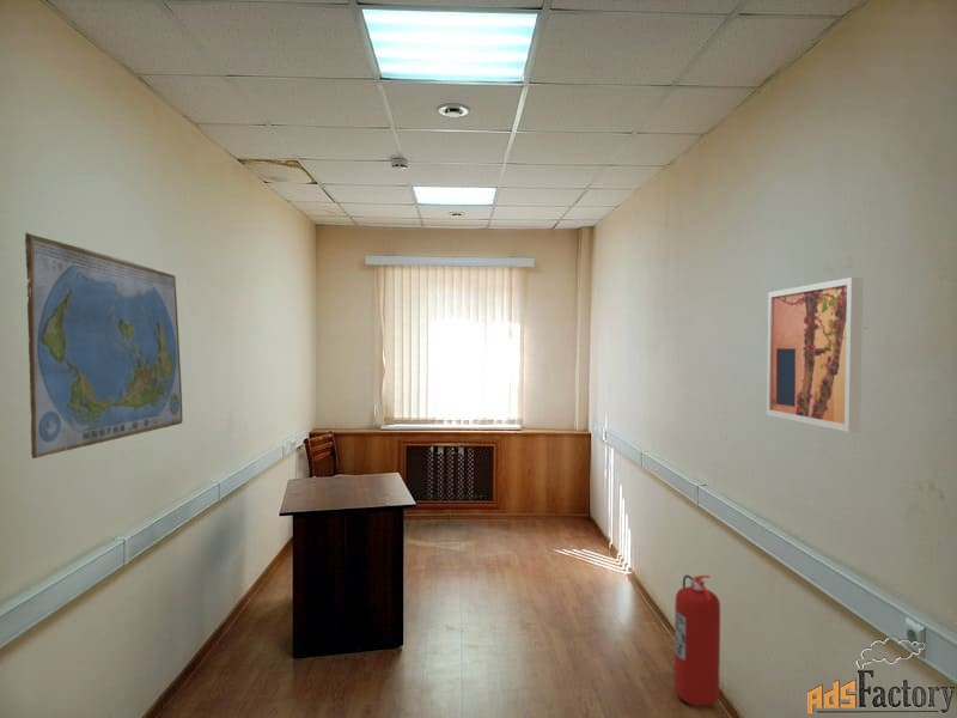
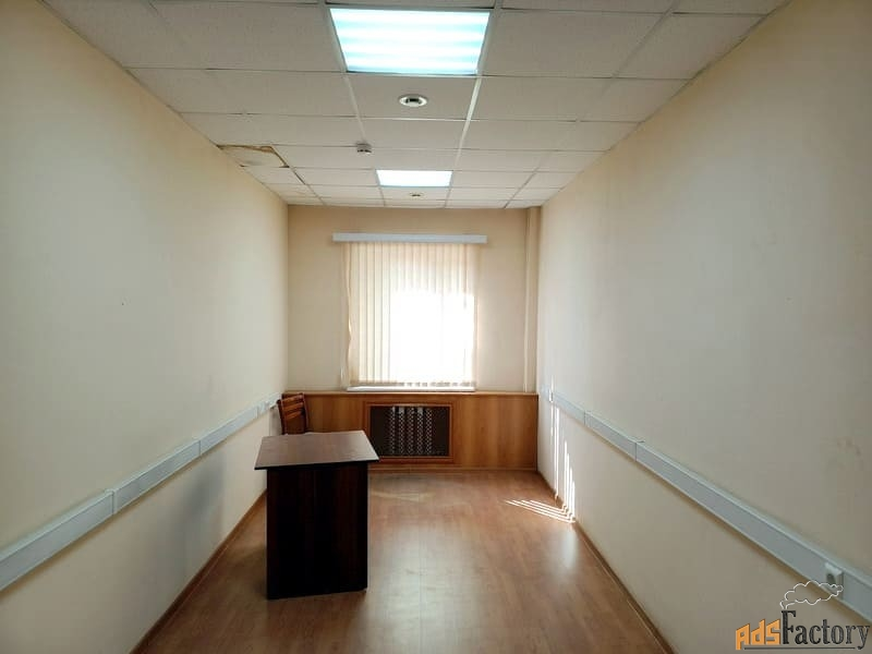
- world map [24,231,184,460]
- wall art [766,276,864,433]
- fire extinguisher [673,573,721,707]
